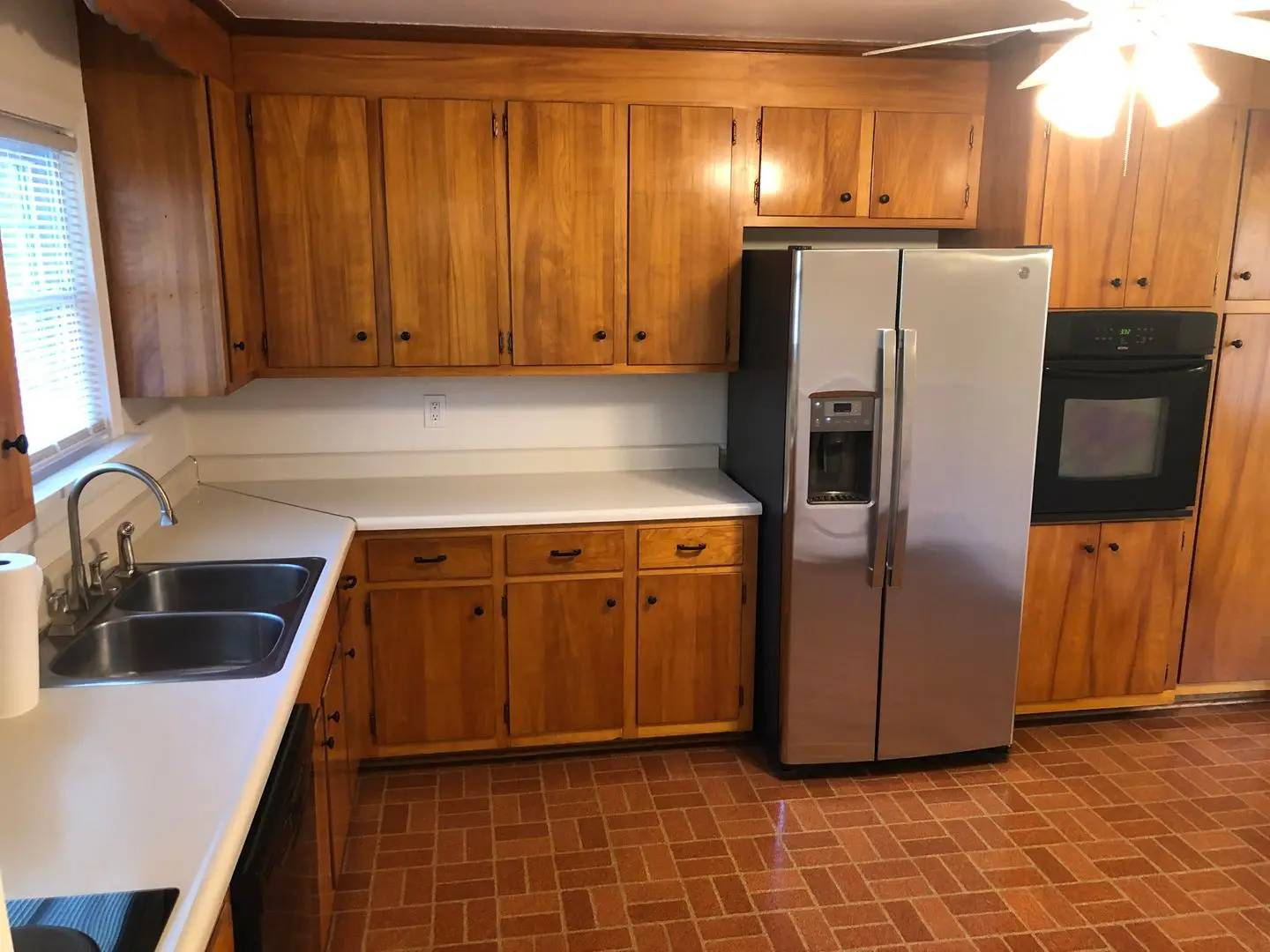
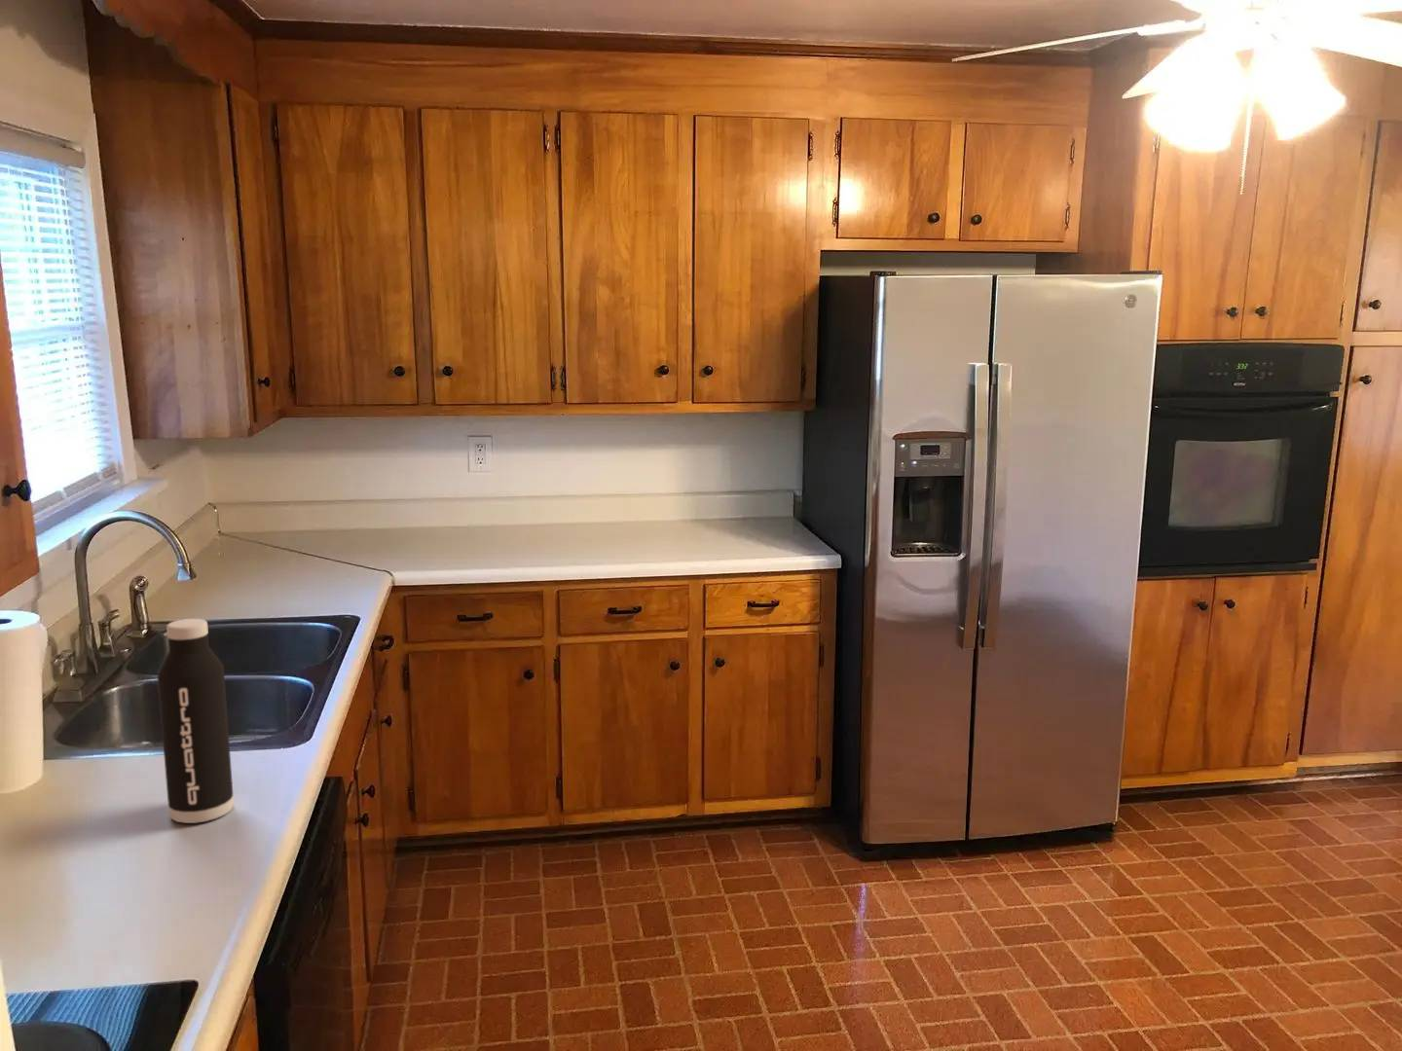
+ water bottle [156,618,235,825]
